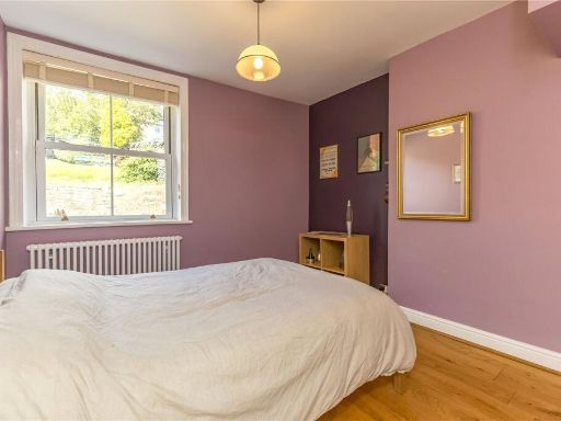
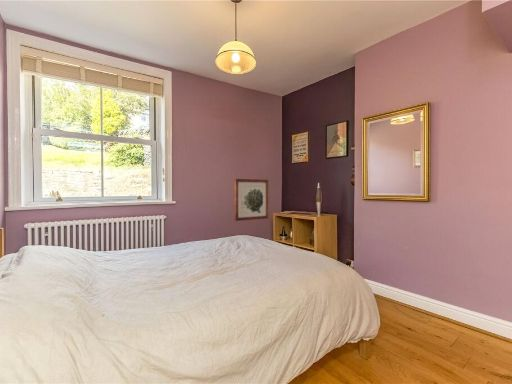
+ wall art [234,178,269,222]
